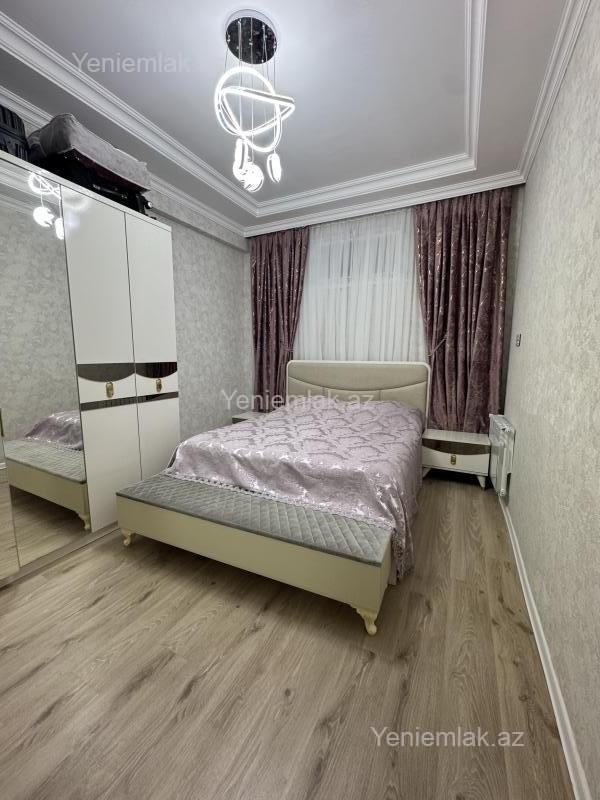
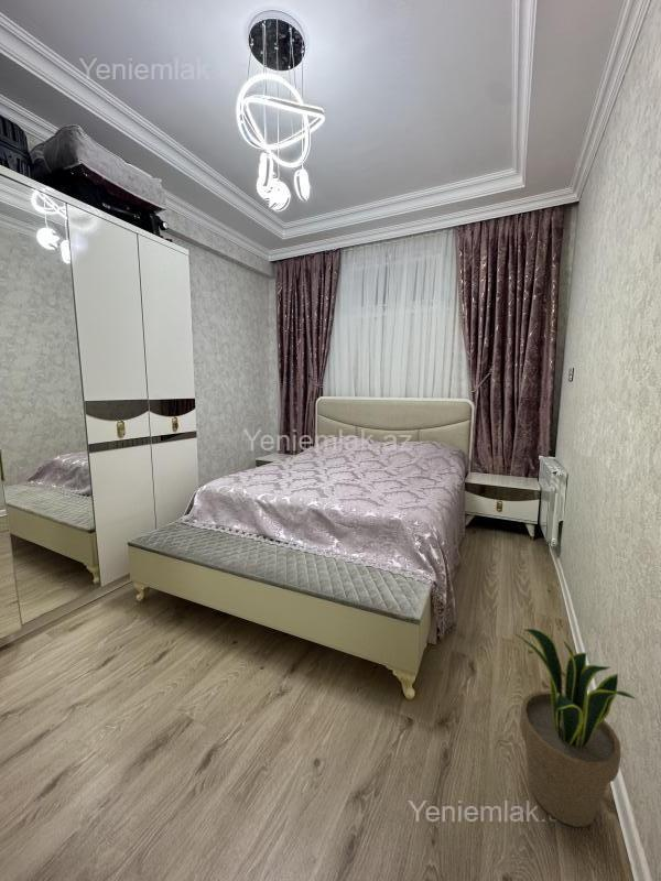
+ potted plant [514,628,637,828]
